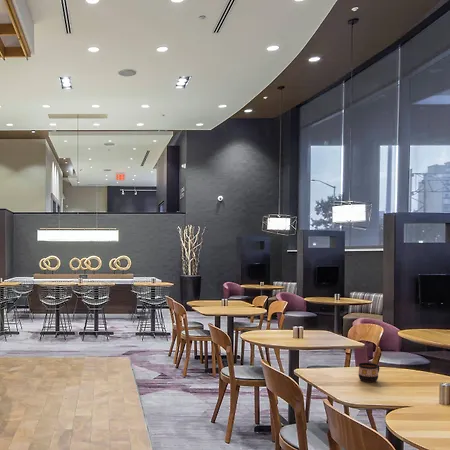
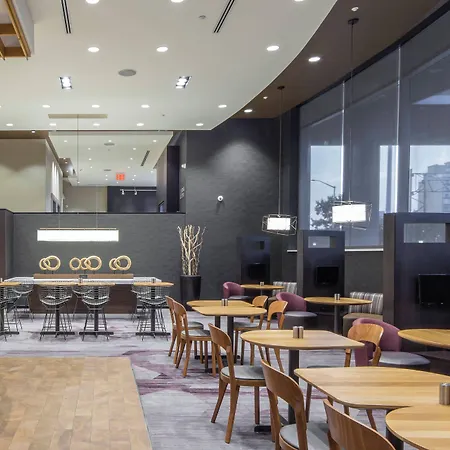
- cup [358,362,380,383]
